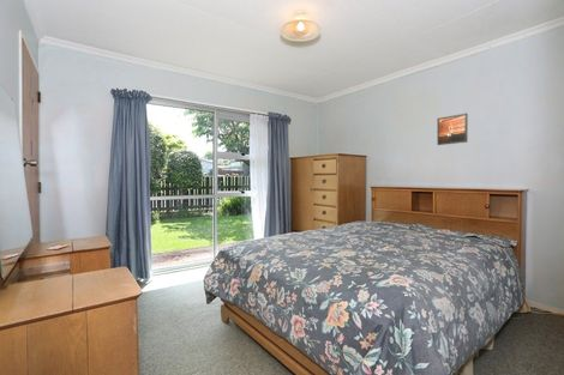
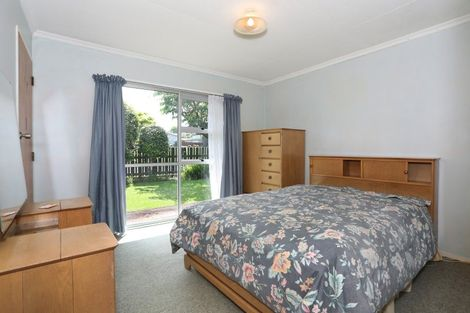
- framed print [436,113,468,146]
